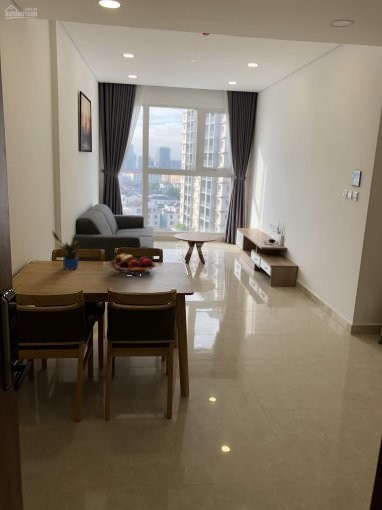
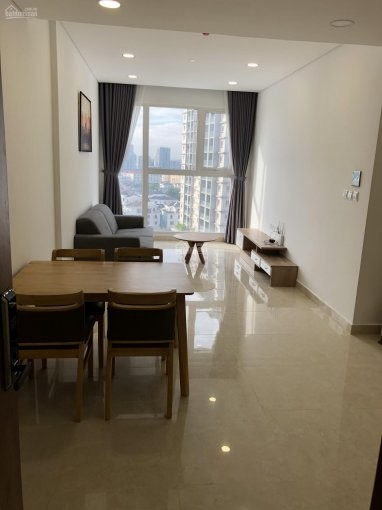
- potted plant [51,229,81,270]
- fruit basket [107,252,157,277]
